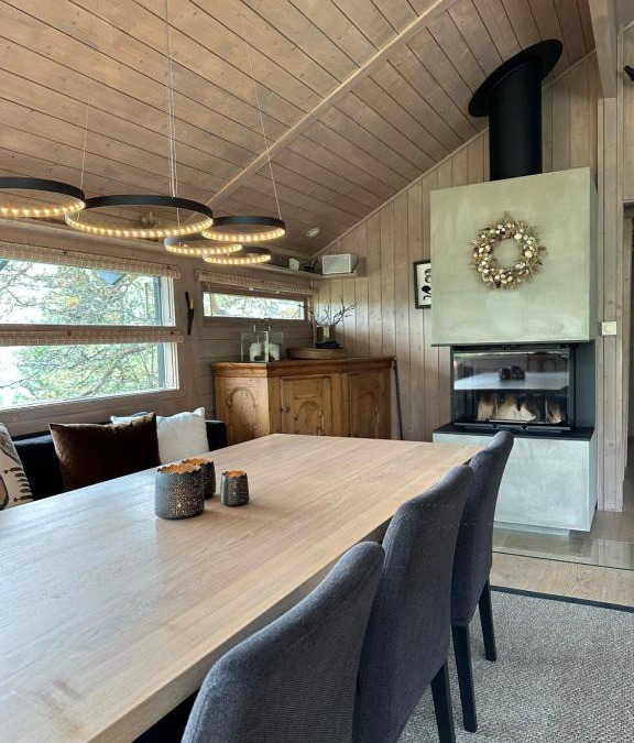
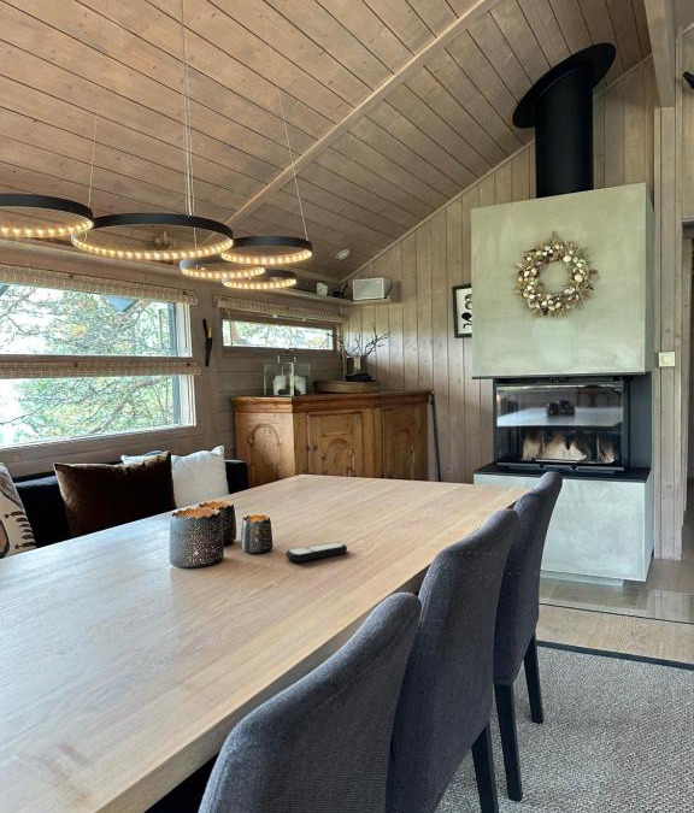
+ remote control [284,541,348,562]
